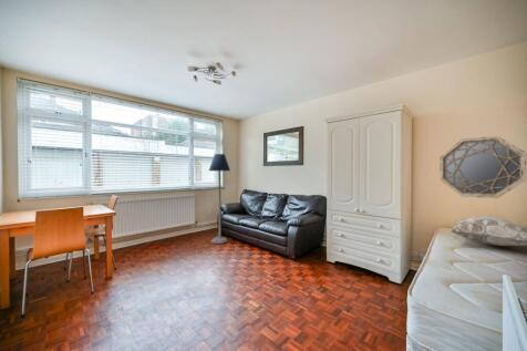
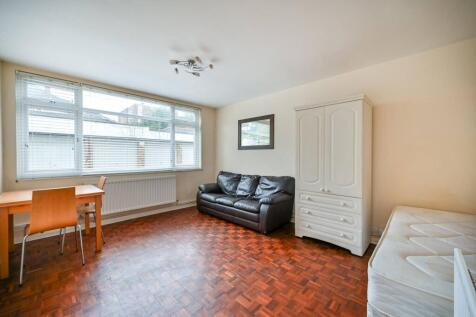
- decorative pillow [451,215,527,247]
- home mirror [440,135,527,199]
- floor lamp [208,153,231,245]
